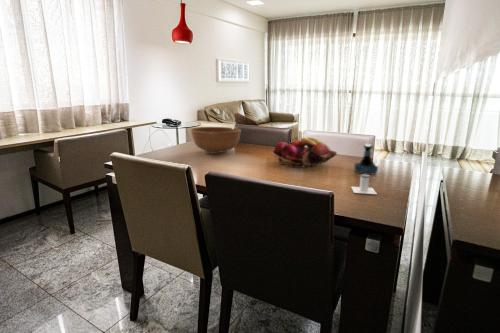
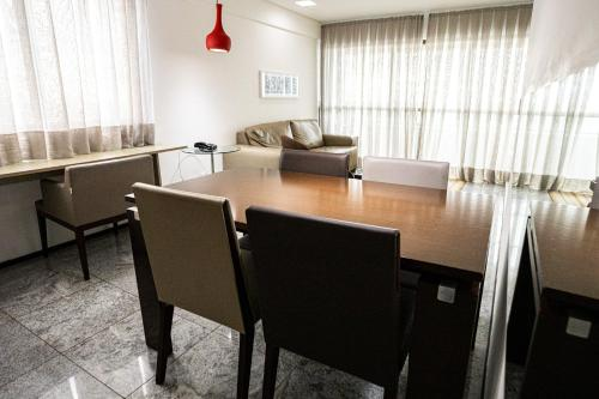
- tequila bottle [353,143,379,176]
- bowl [189,126,242,155]
- salt shaker [350,174,378,195]
- fruit basket [270,136,338,169]
